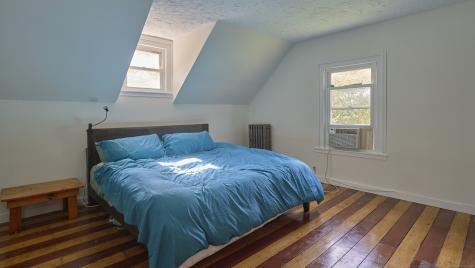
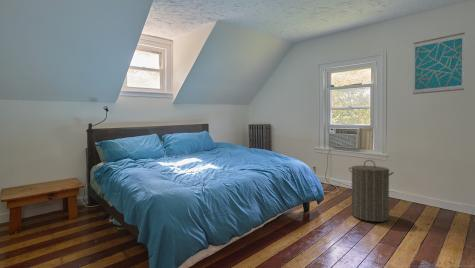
+ laundry hamper [348,159,395,223]
+ wall art [412,32,466,95]
